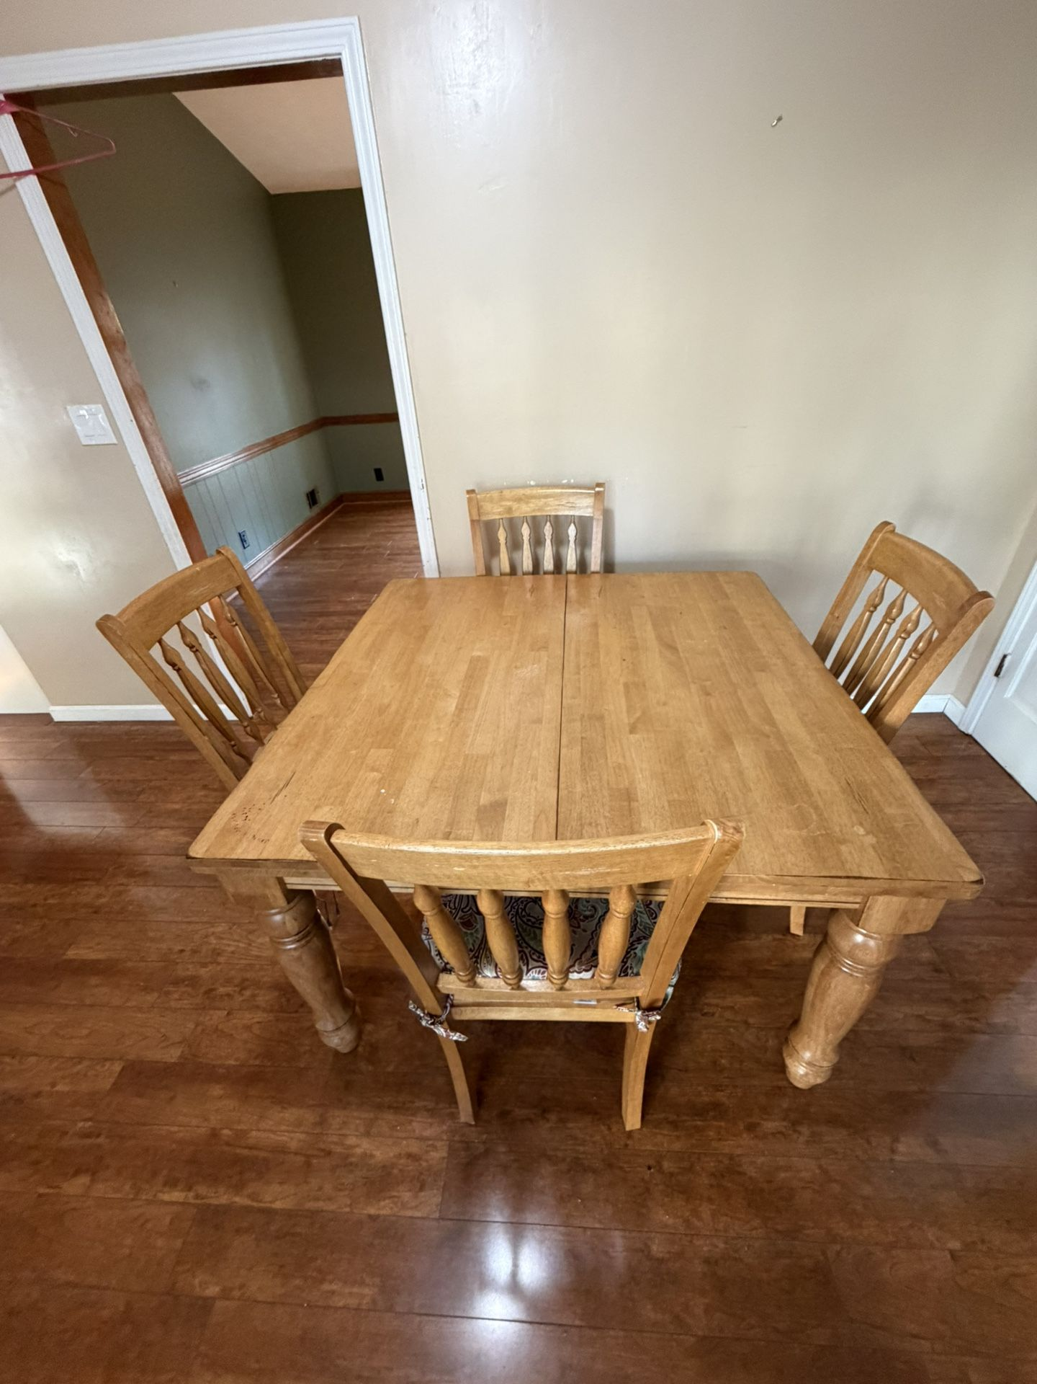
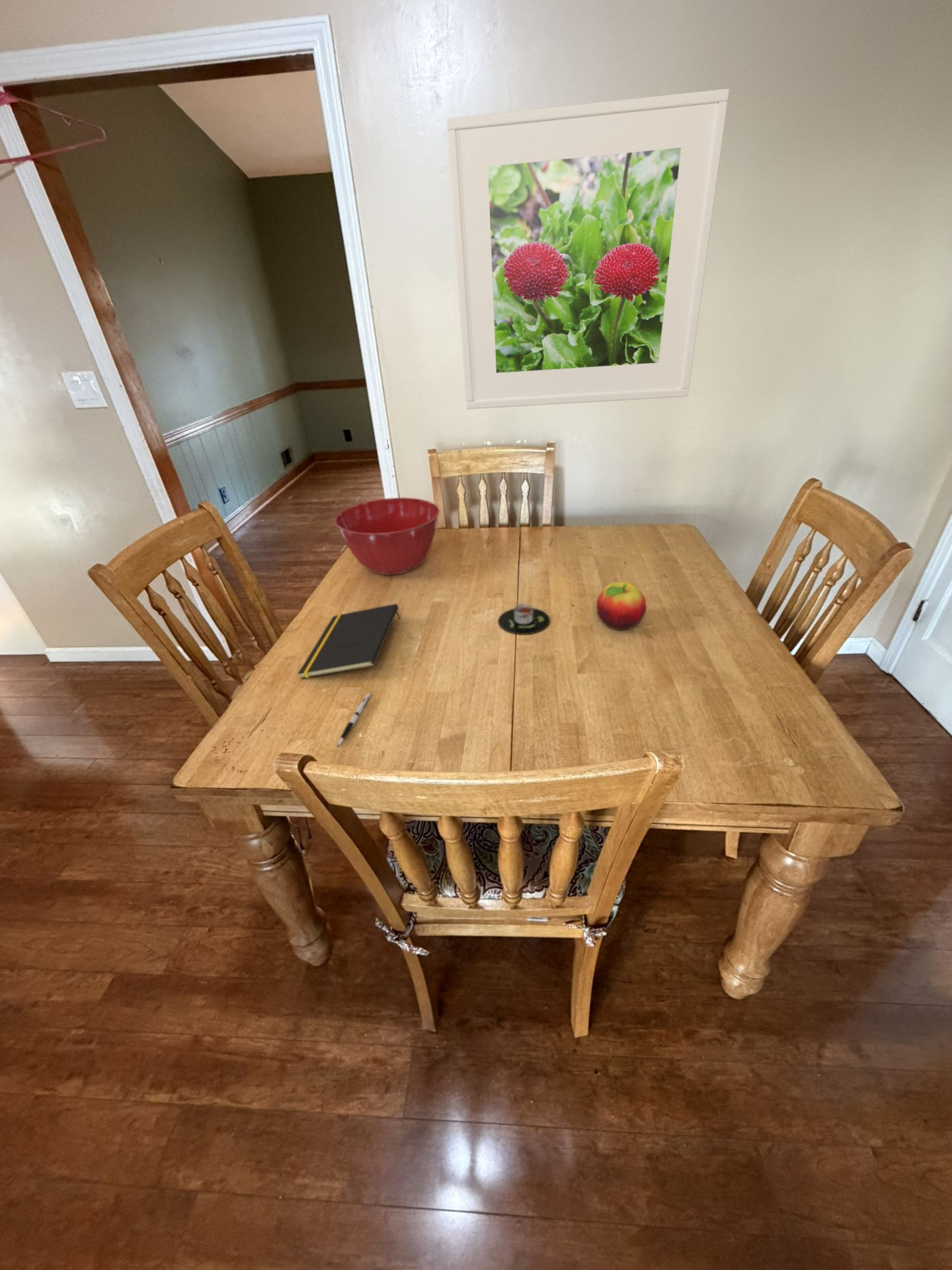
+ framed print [446,88,730,410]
+ candle [497,602,551,635]
+ notepad [298,603,401,679]
+ pen [337,693,372,747]
+ mixing bowl [334,497,440,575]
+ fruit [596,581,647,630]
